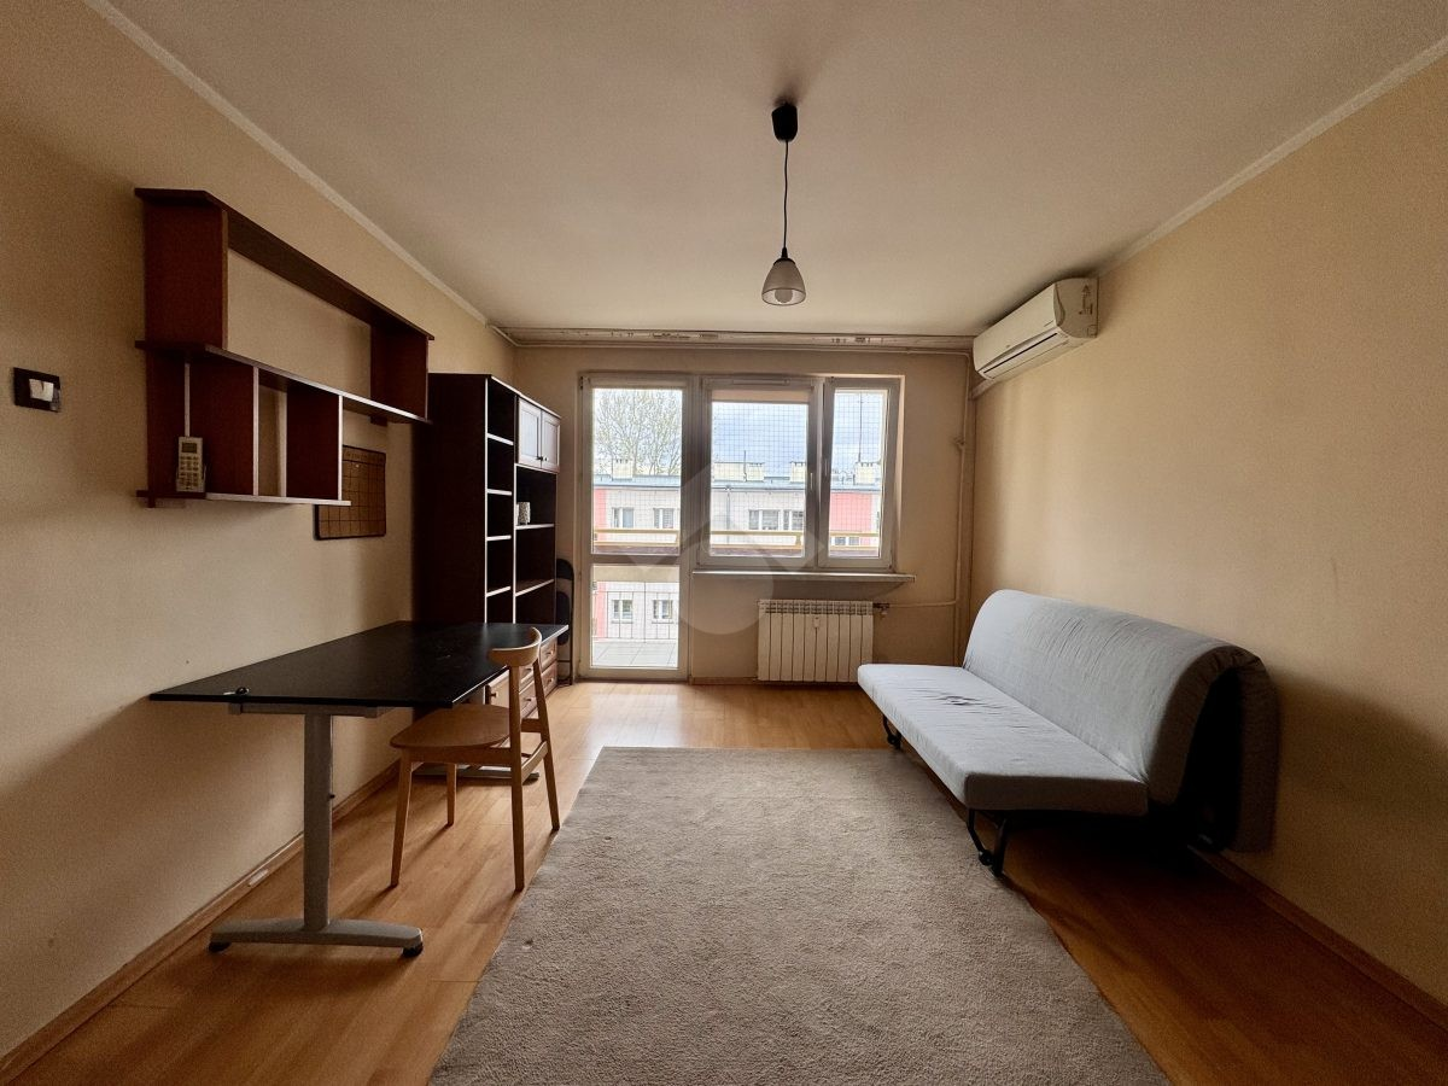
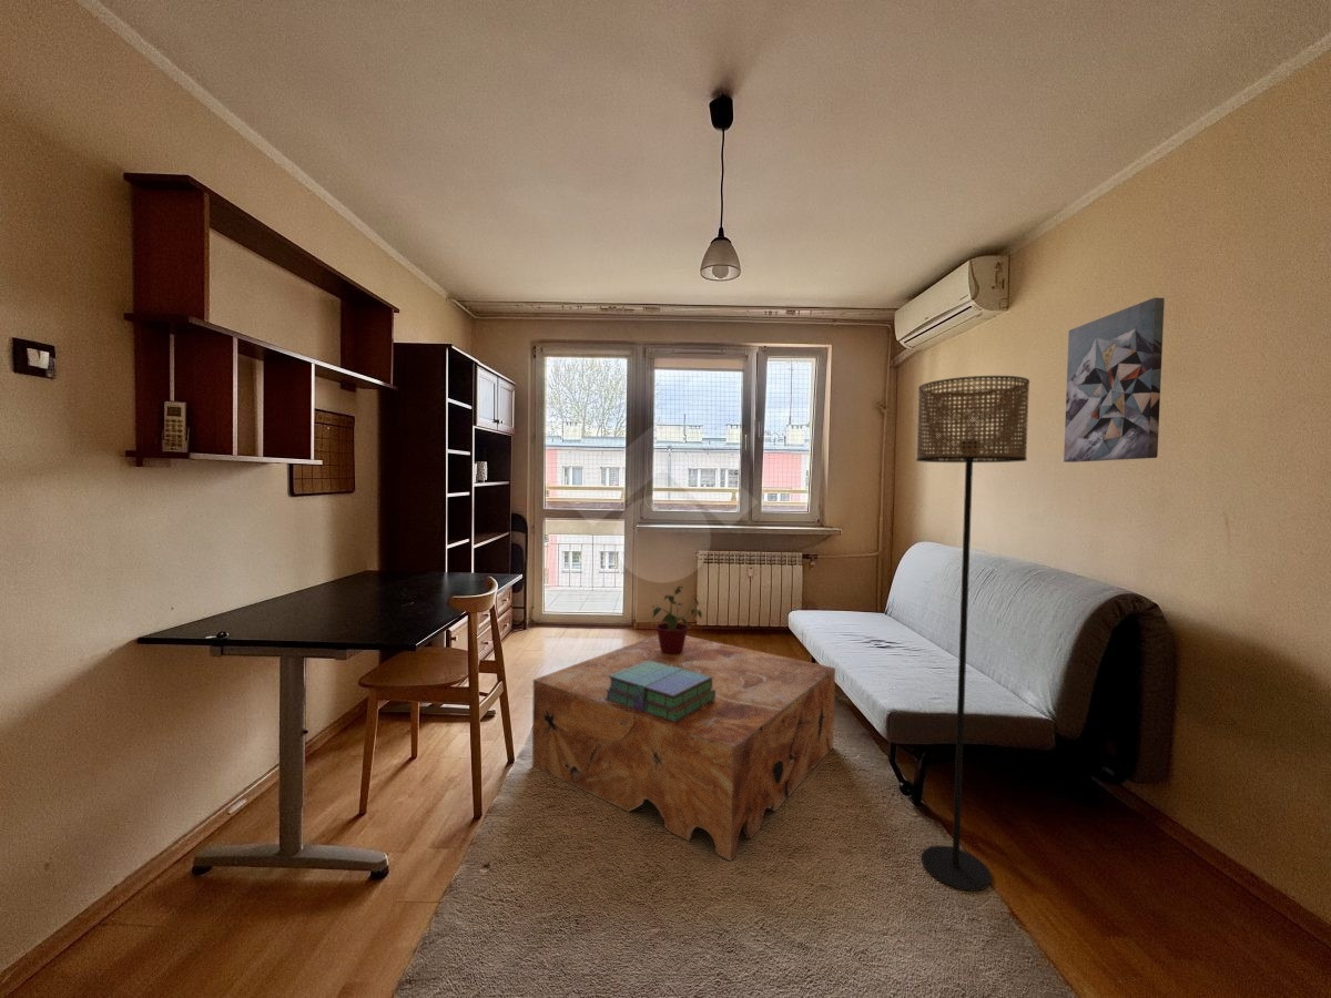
+ potted plant [650,585,703,654]
+ wall art [1063,297,1166,464]
+ coffee table [531,634,836,862]
+ stack of books [604,661,715,722]
+ floor lamp [915,375,1030,892]
